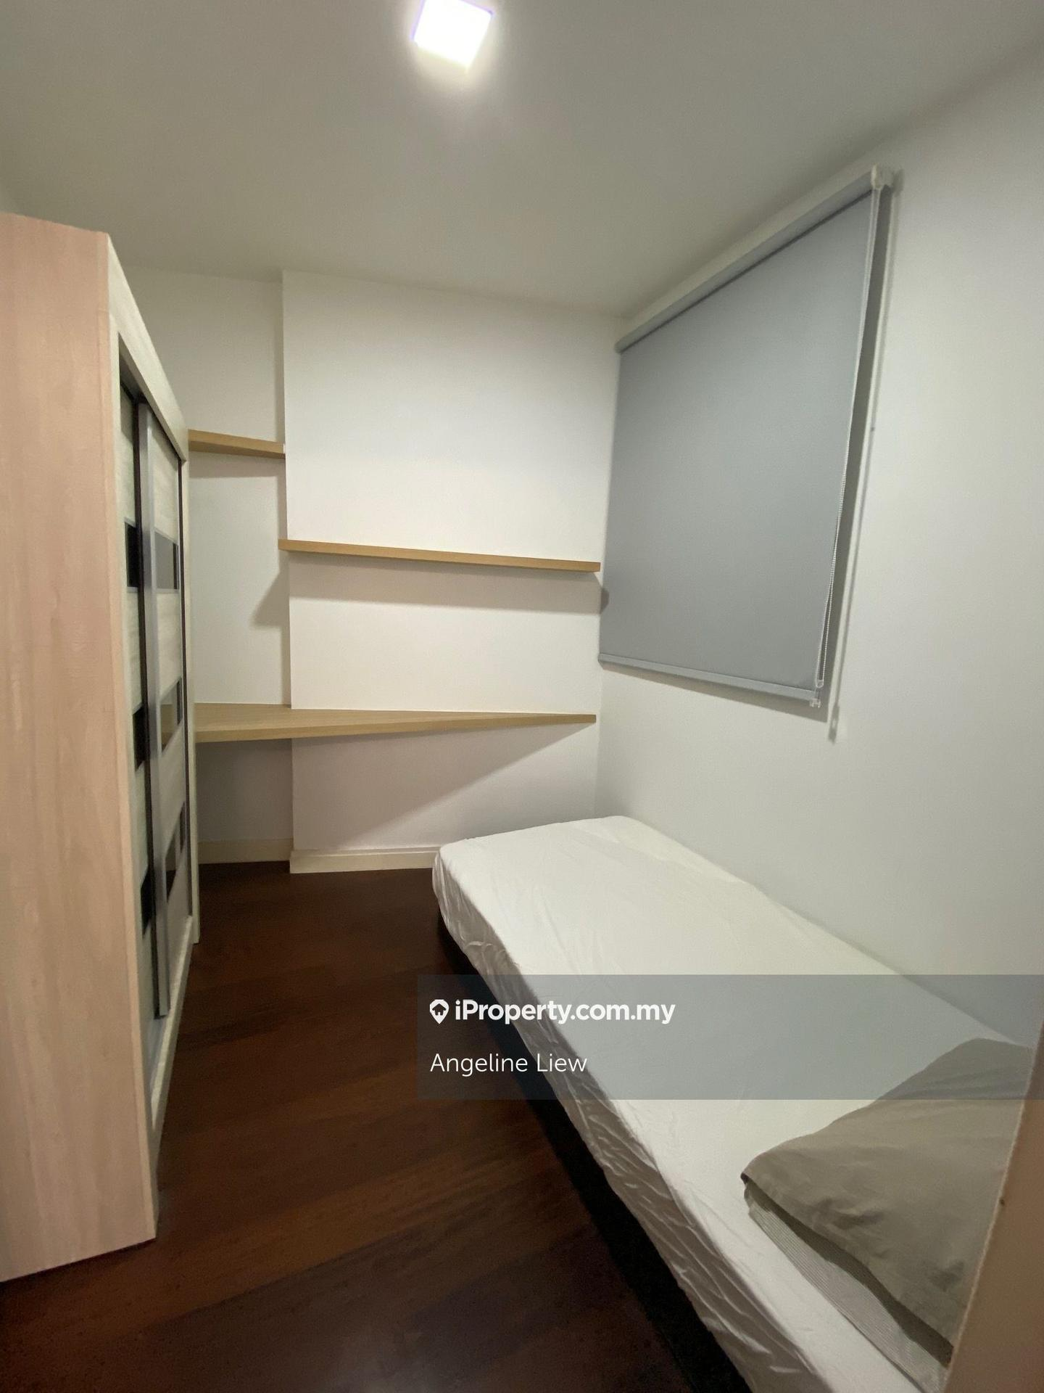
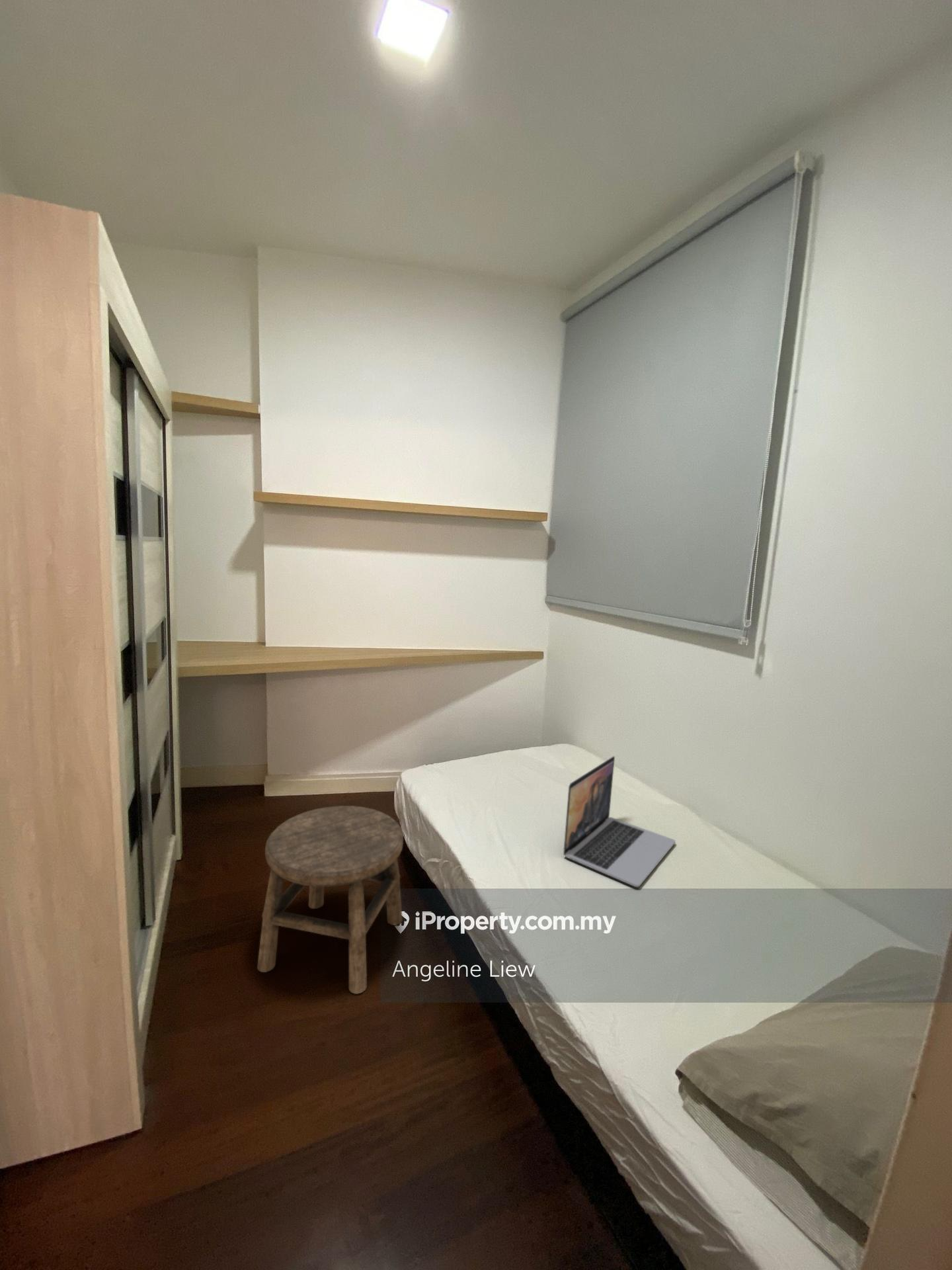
+ stool [257,805,404,995]
+ laptop [563,755,676,888]
